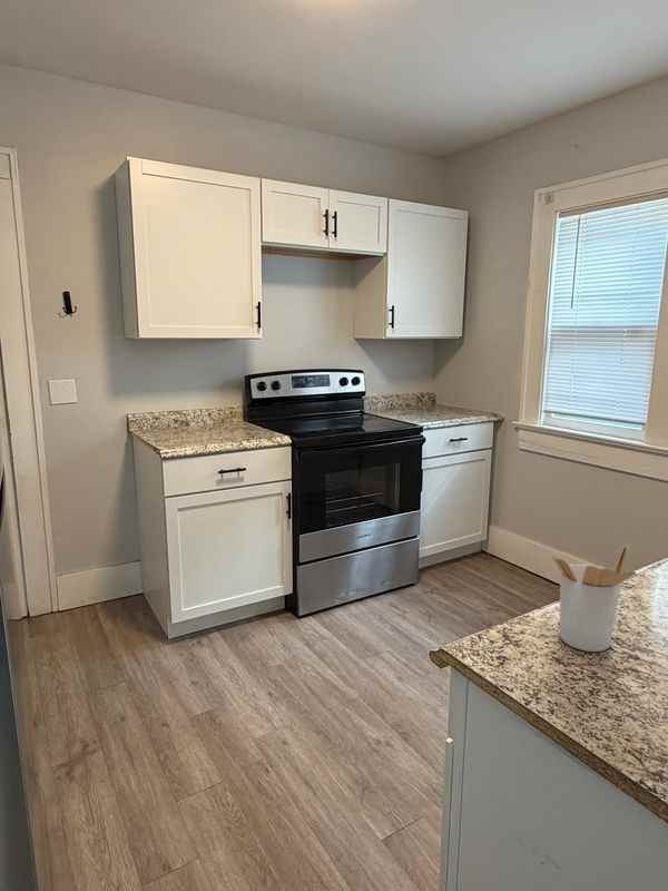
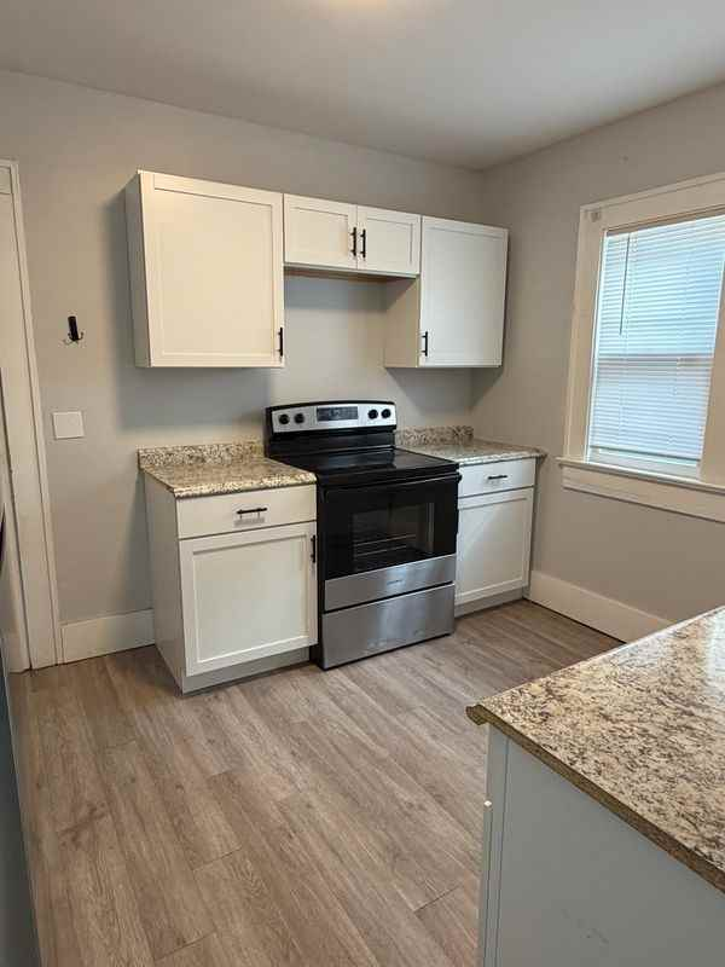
- utensil holder [552,544,637,653]
